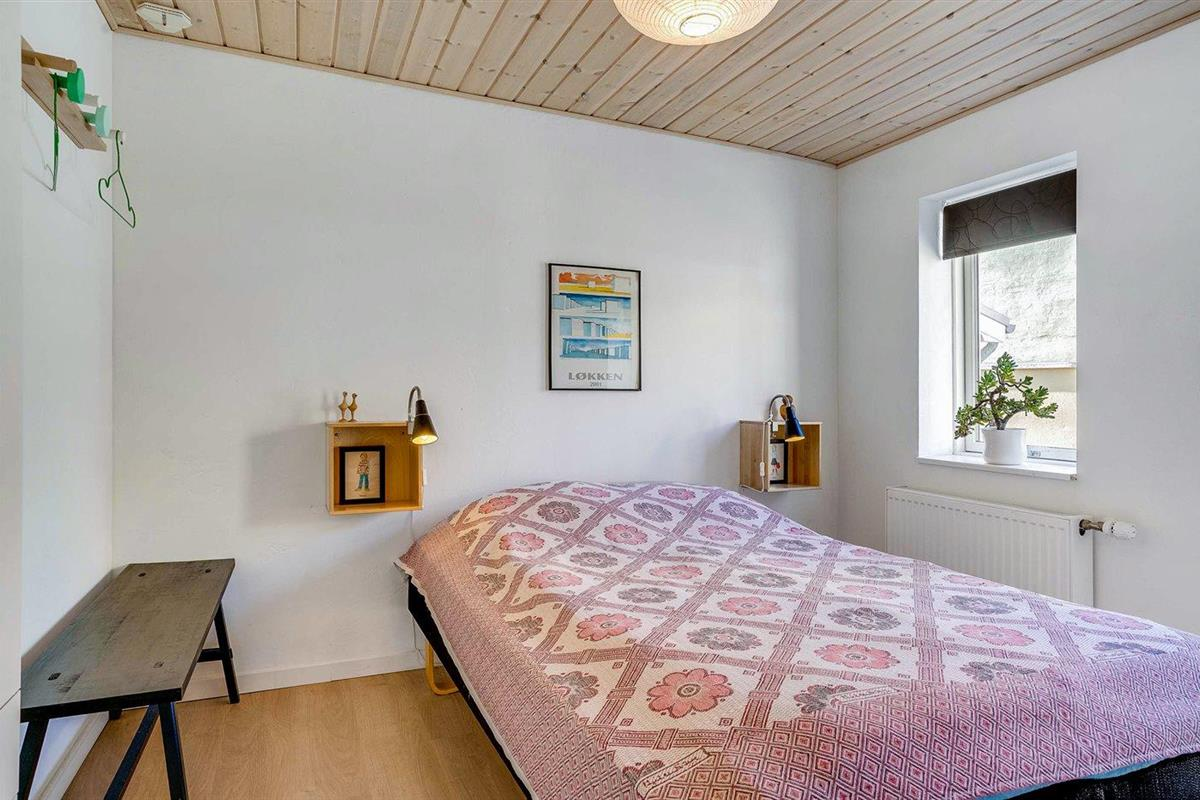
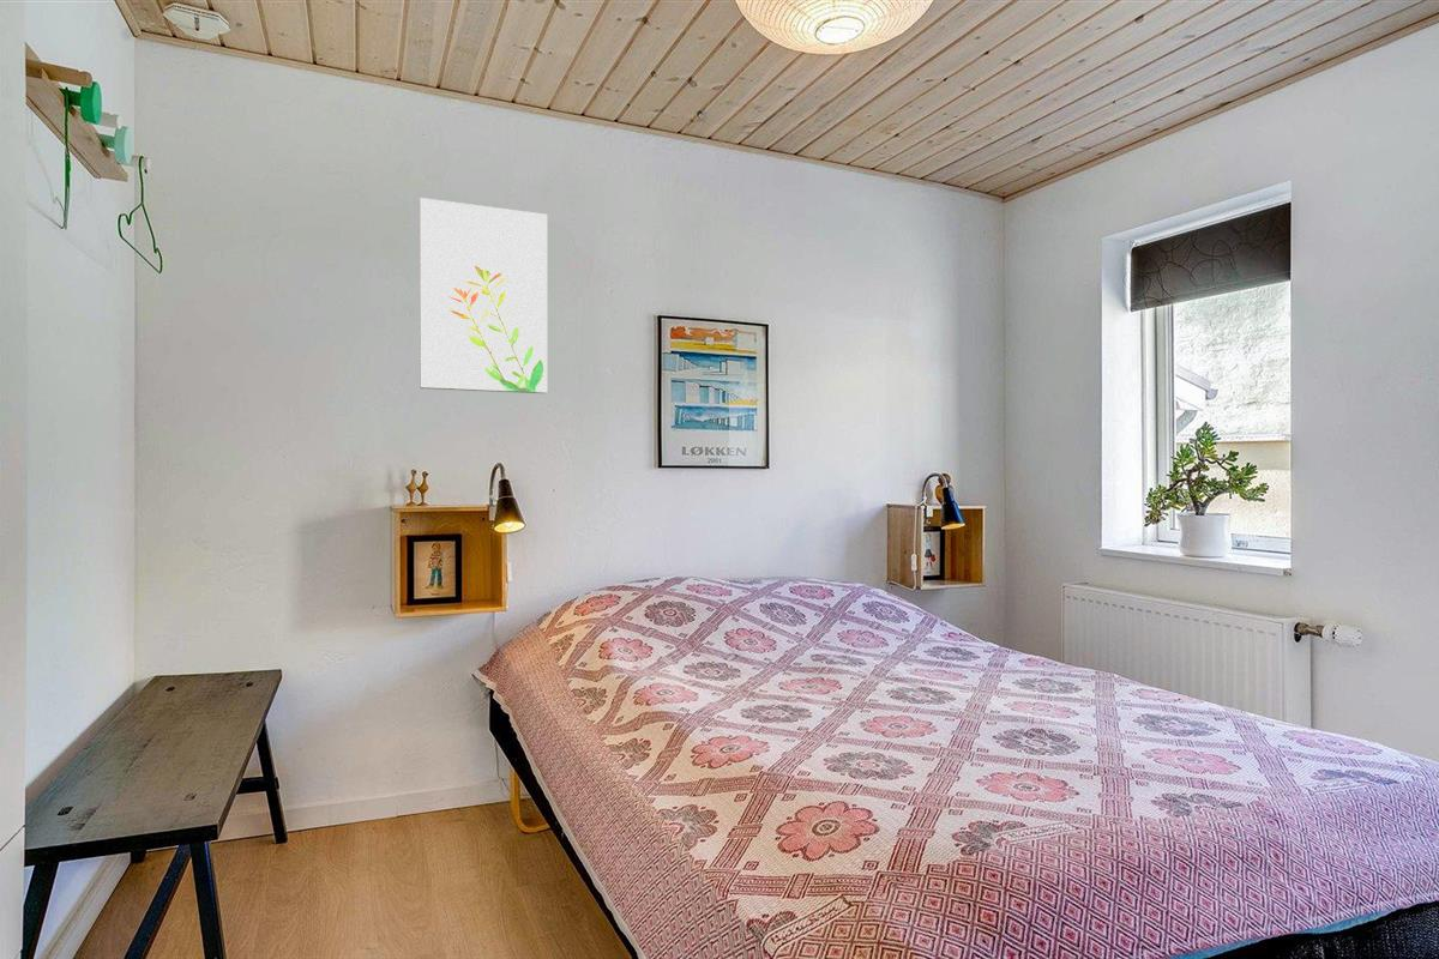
+ wall art [419,197,548,394]
